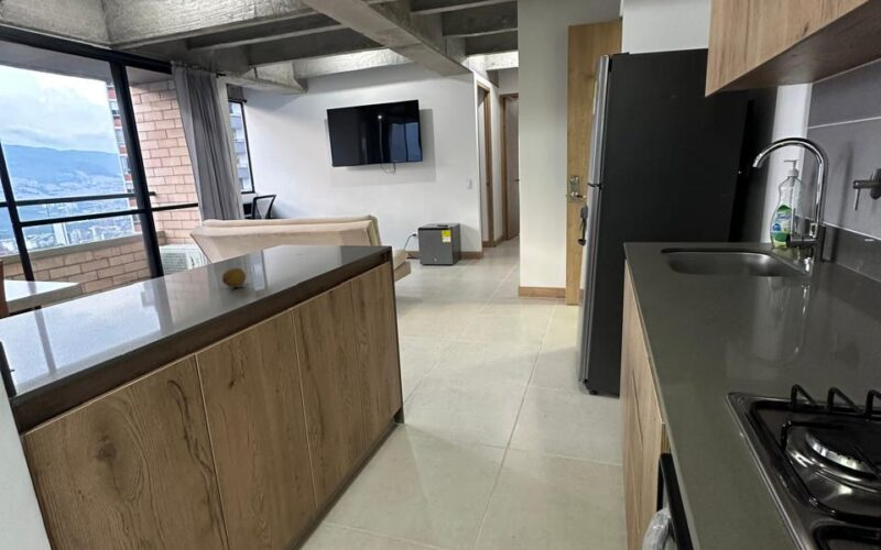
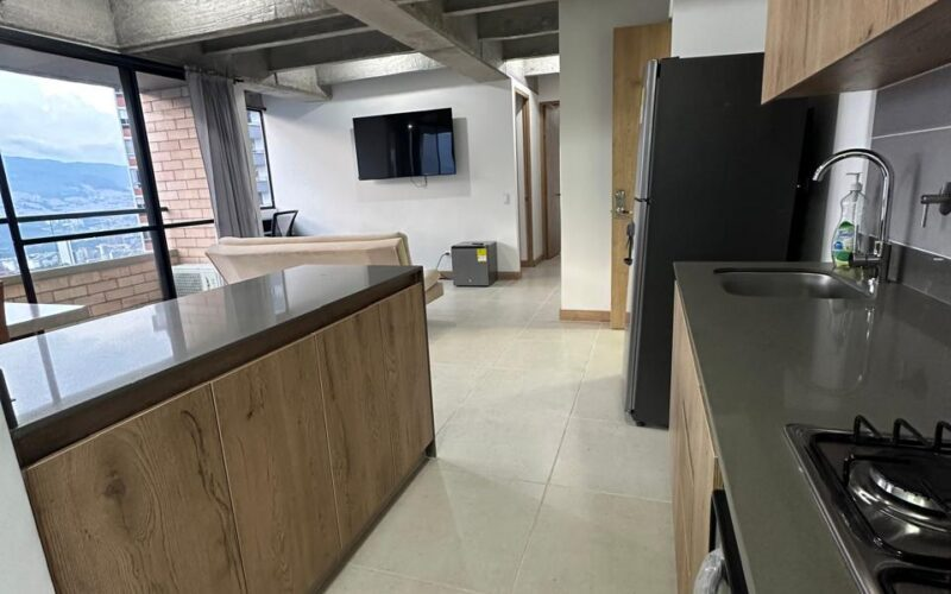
- fruit [221,266,247,288]
